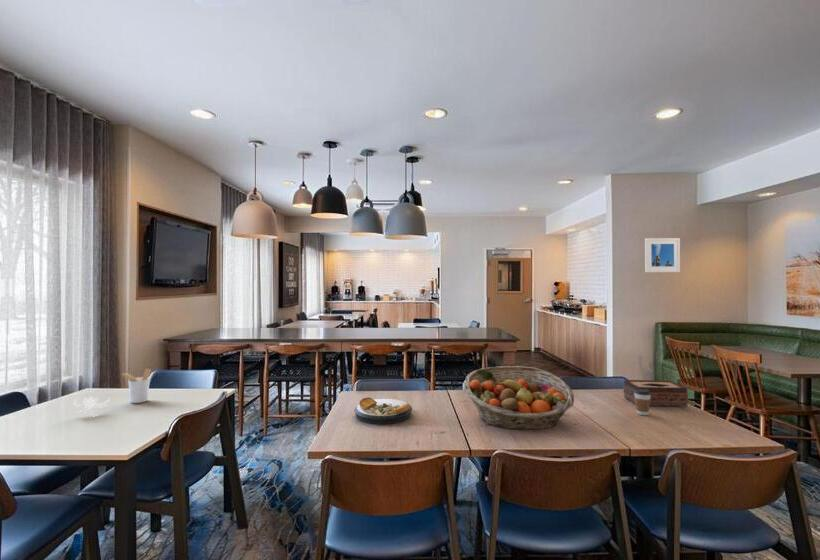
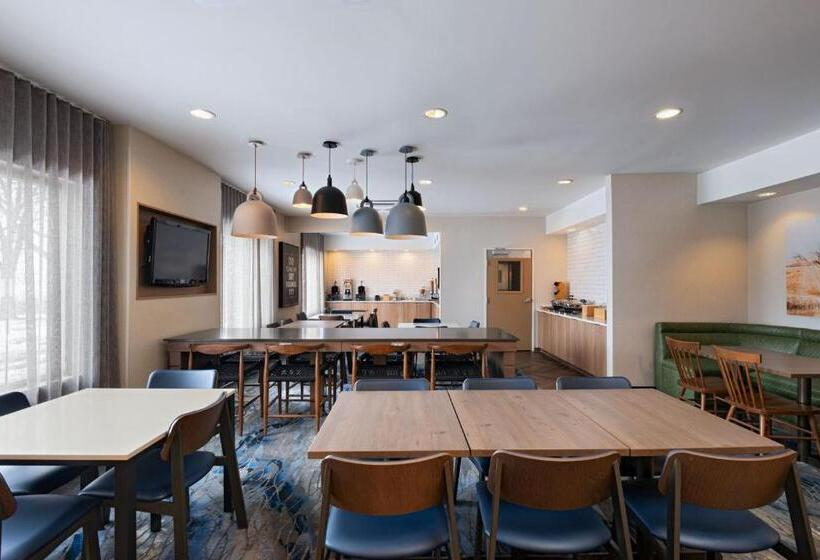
- fruit basket [464,365,575,431]
- tissue box [622,379,689,408]
- flower [72,396,111,415]
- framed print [644,237,681,273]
- plate [353,396,413,425]
- coffee cup [634,389,651,416]
- utensil holder [121,368,152,404]
